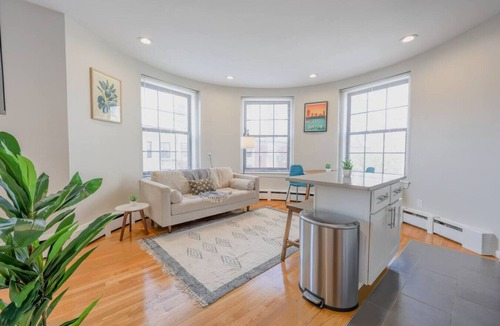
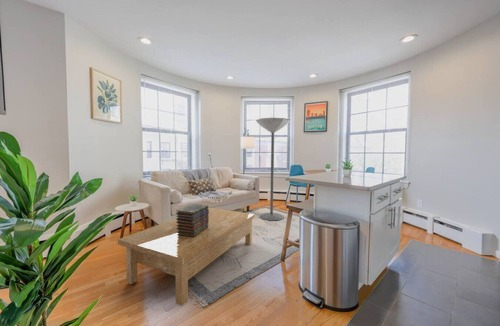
+ floor lamp [255,117,291,222]
+ coffee table [117,206,255,307]
+ book stack [175,203,209,238]
